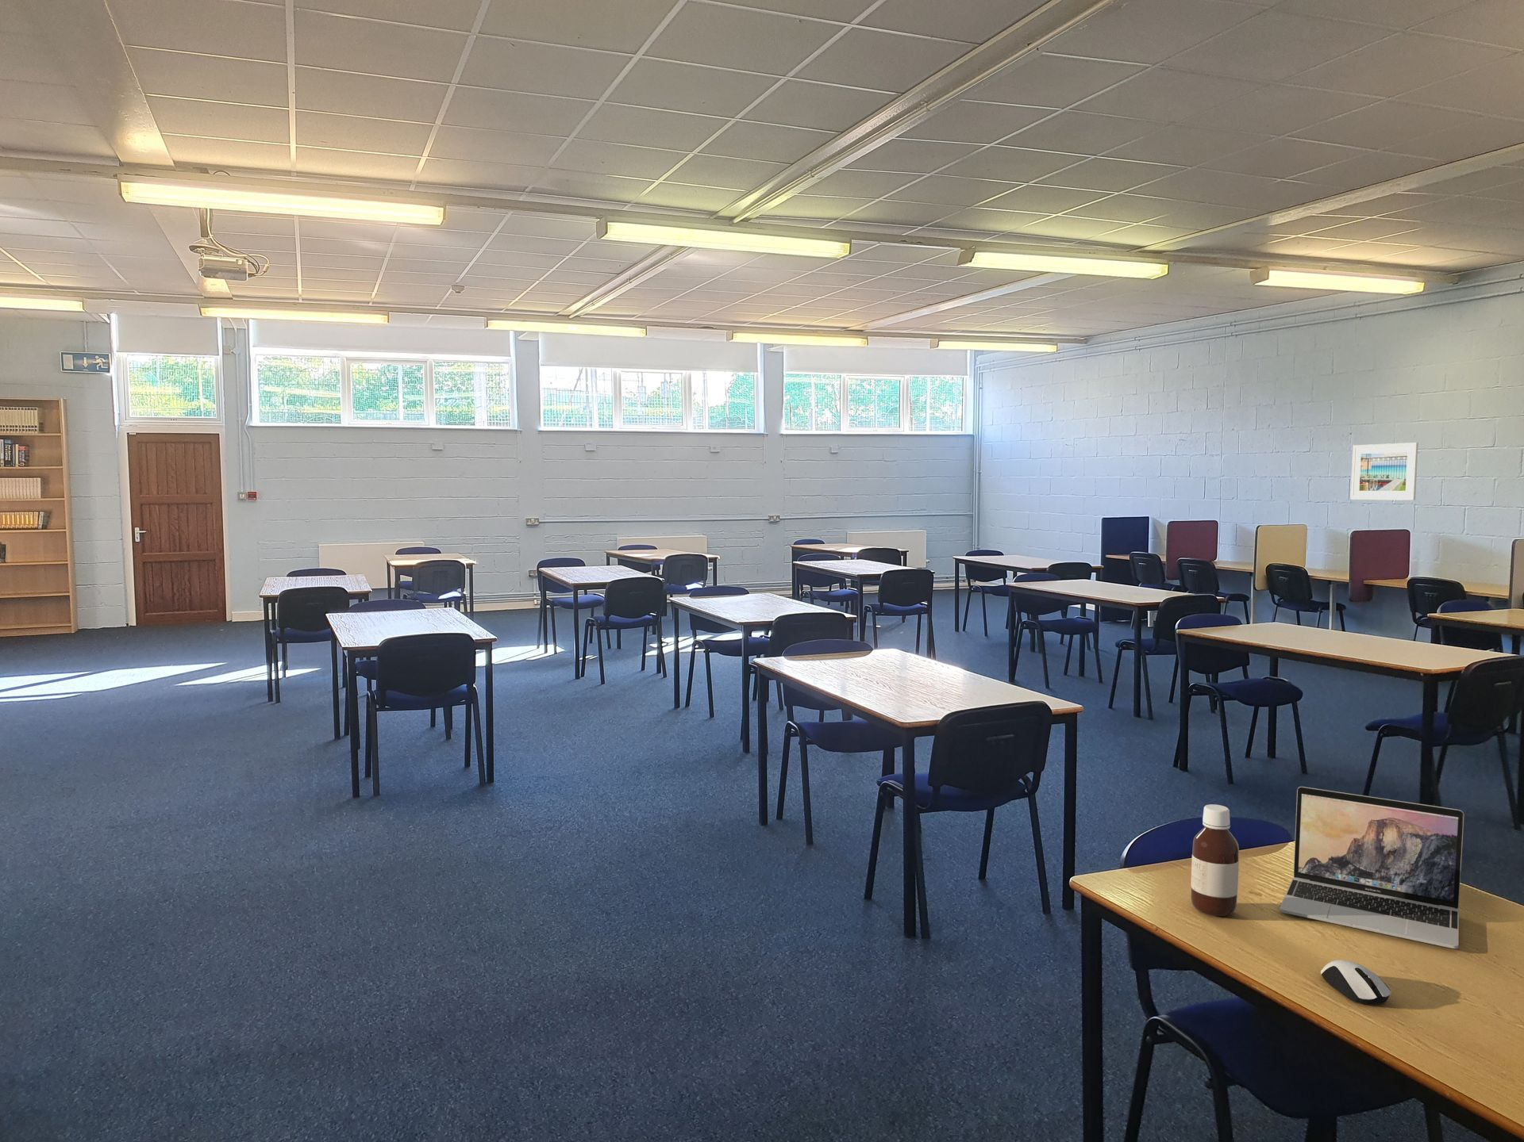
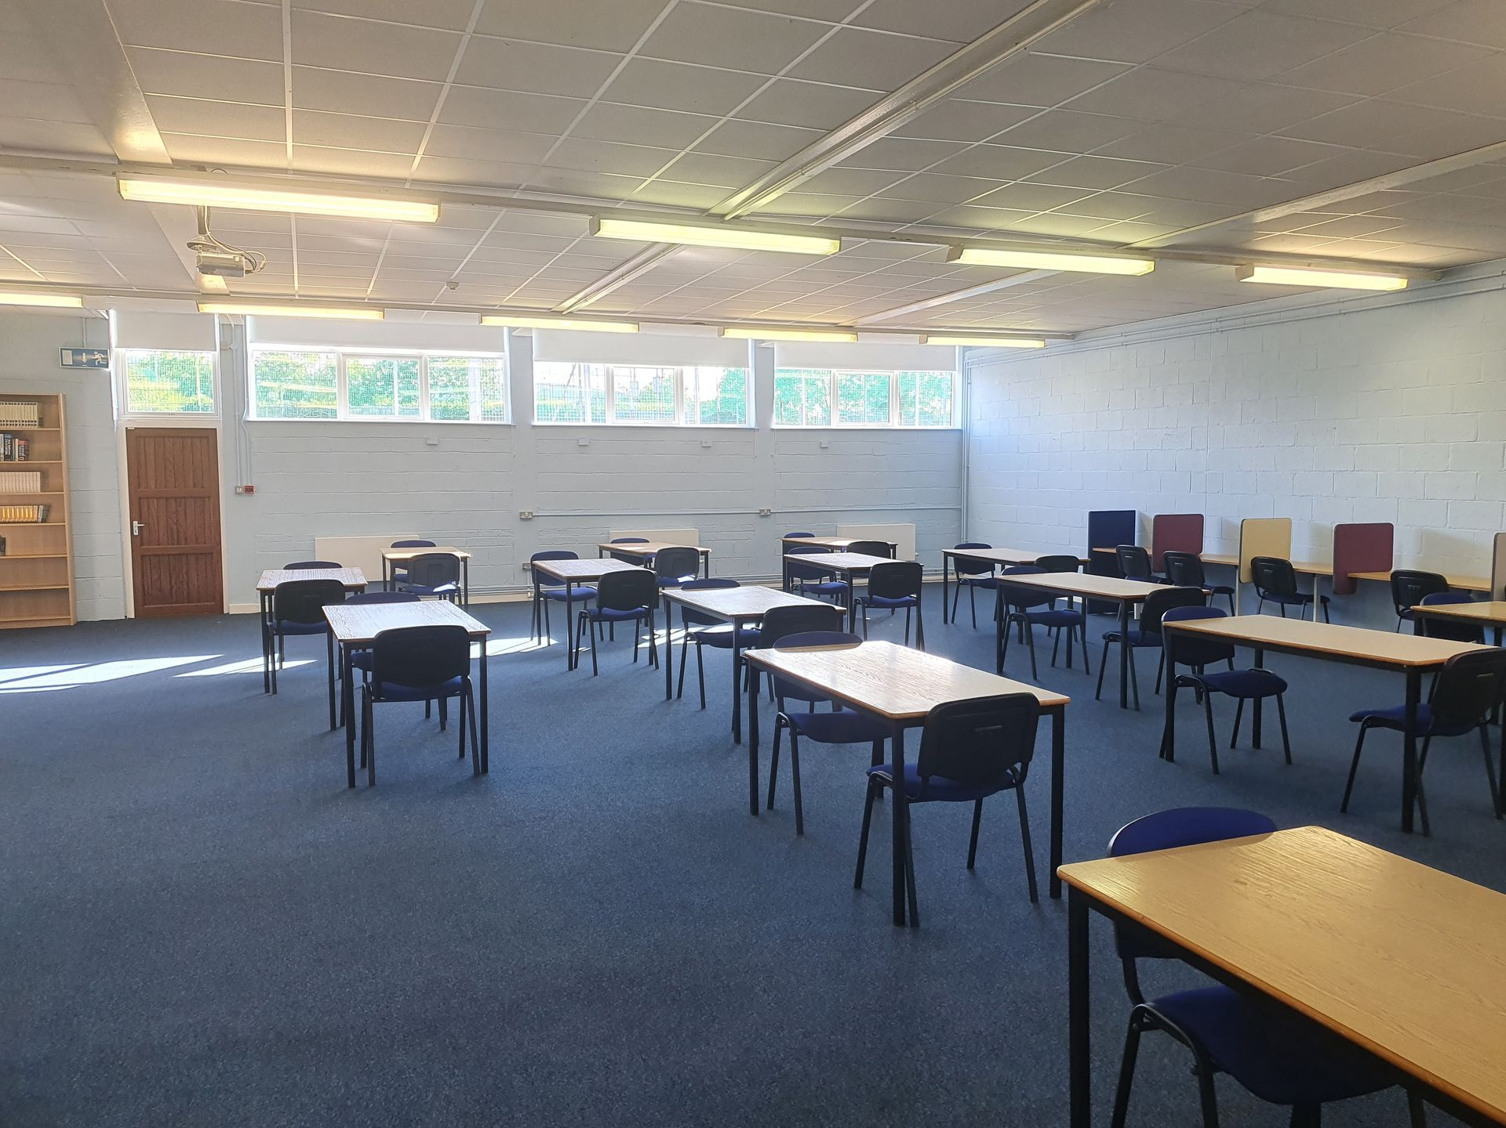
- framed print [1349,441,1420,501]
- laptop [1279,786,1464,949]
- computer mouse [1320,958,1392,1005]
- bottle [1190,804,1240,916]
